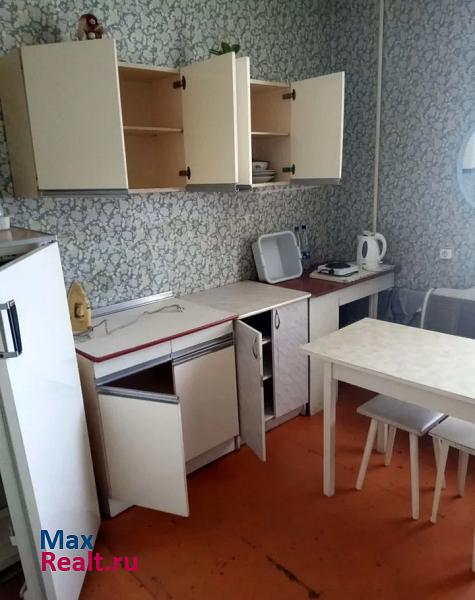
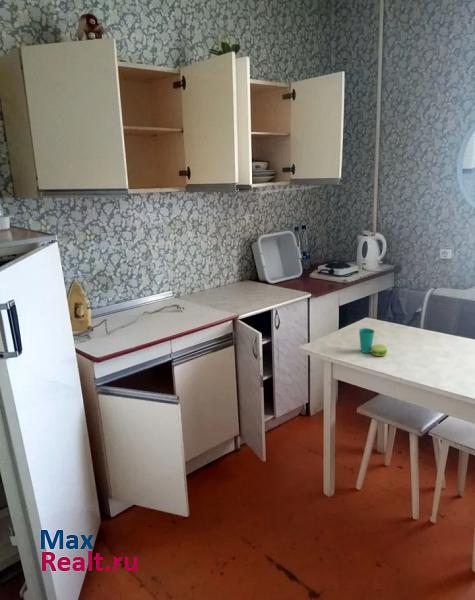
+ cup [358,327,388,357]
